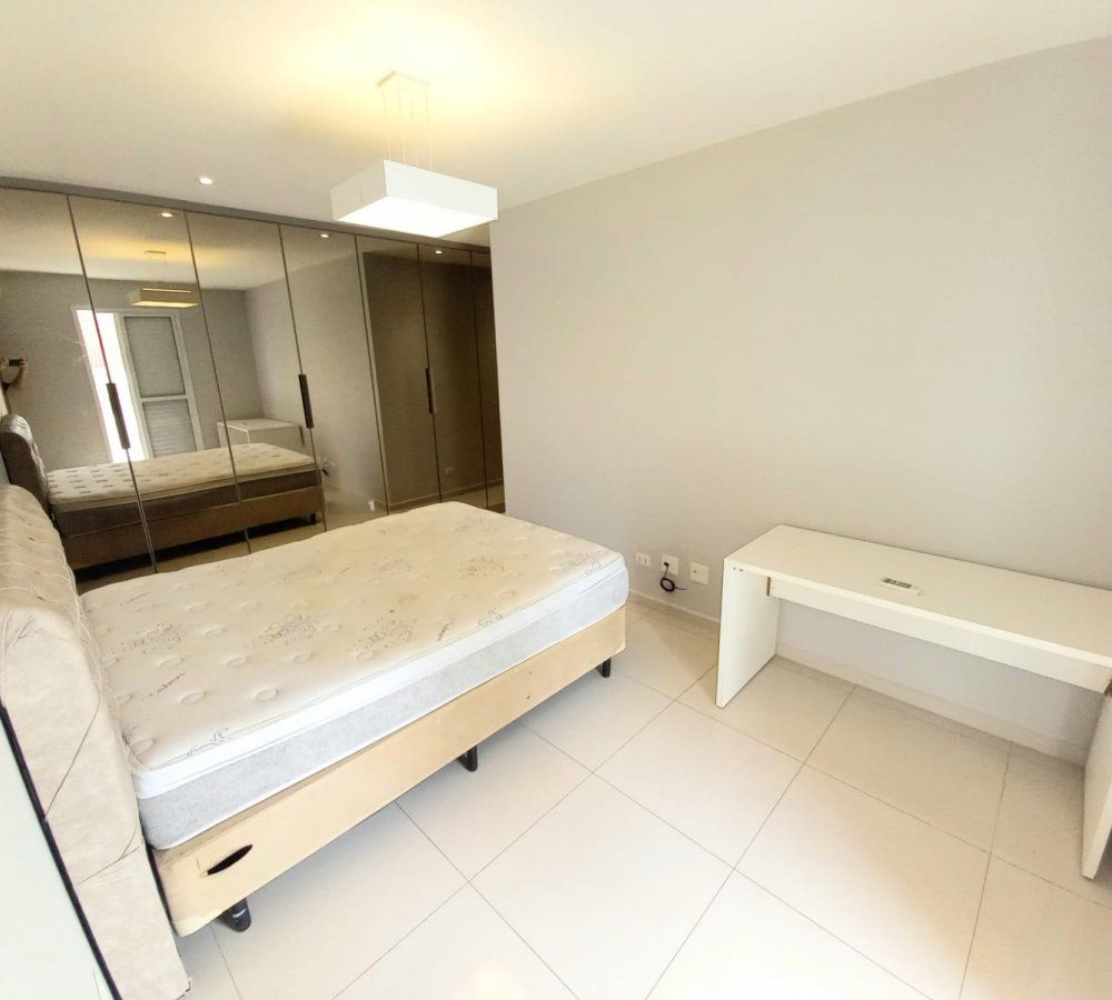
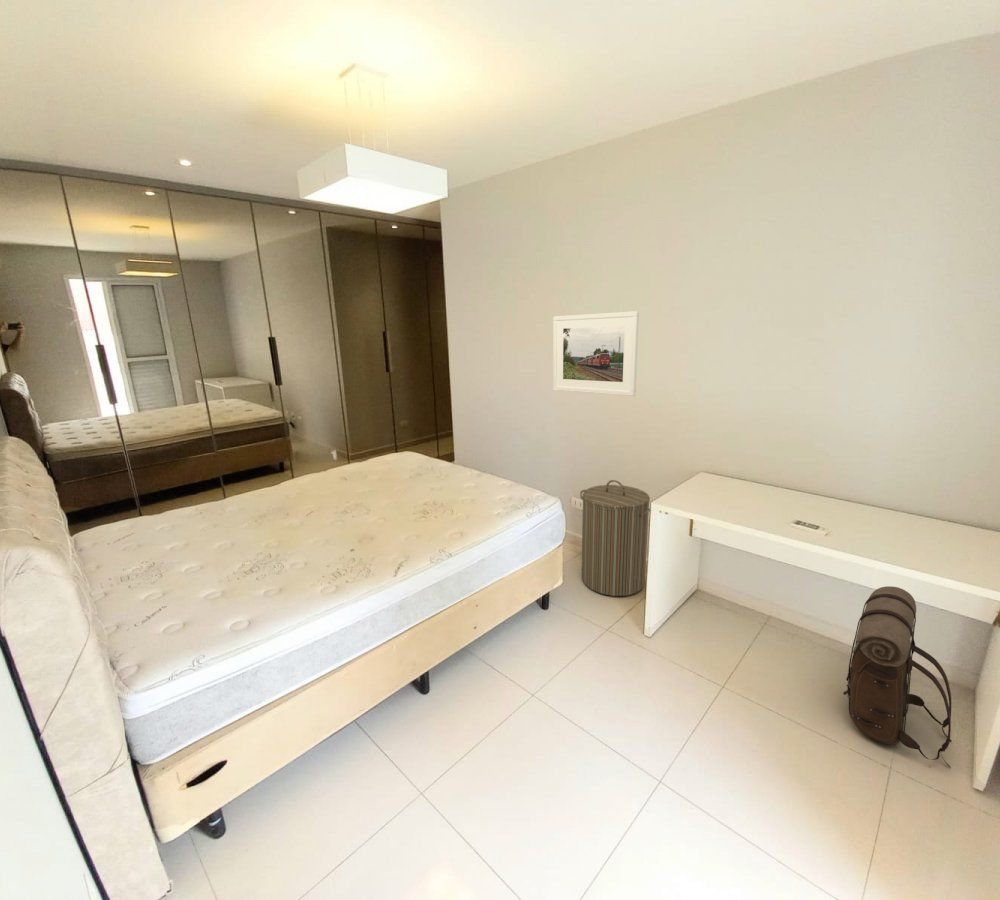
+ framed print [552,310,640,397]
+ laundry hamper [579,479,651,597]
+ backpack [842,585,953,769]
